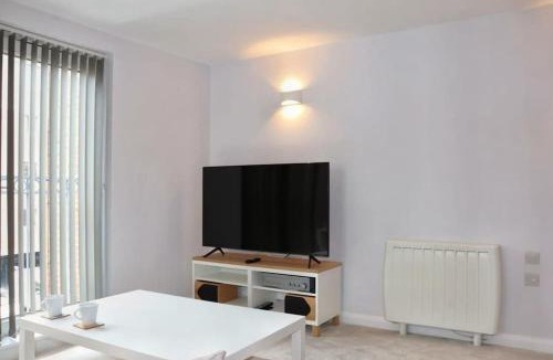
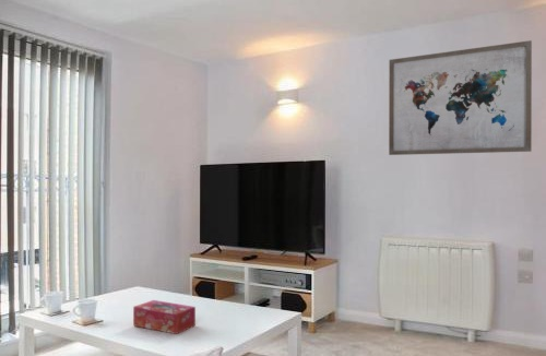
+ wall art [388,39,533,156]
+ tissue box [132,299,197,335]
